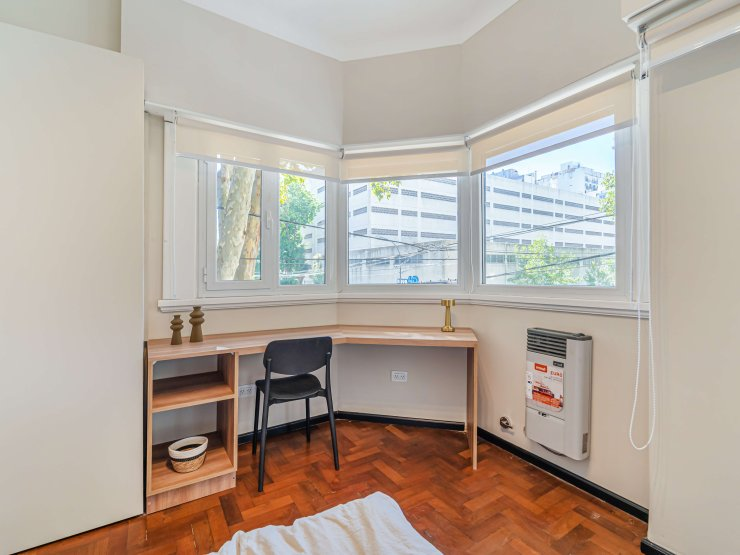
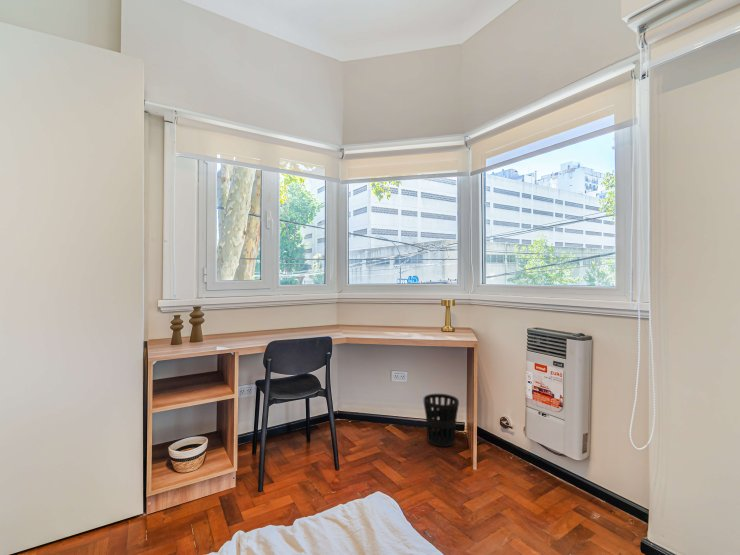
+ wastebasket [423,393,460,448]
